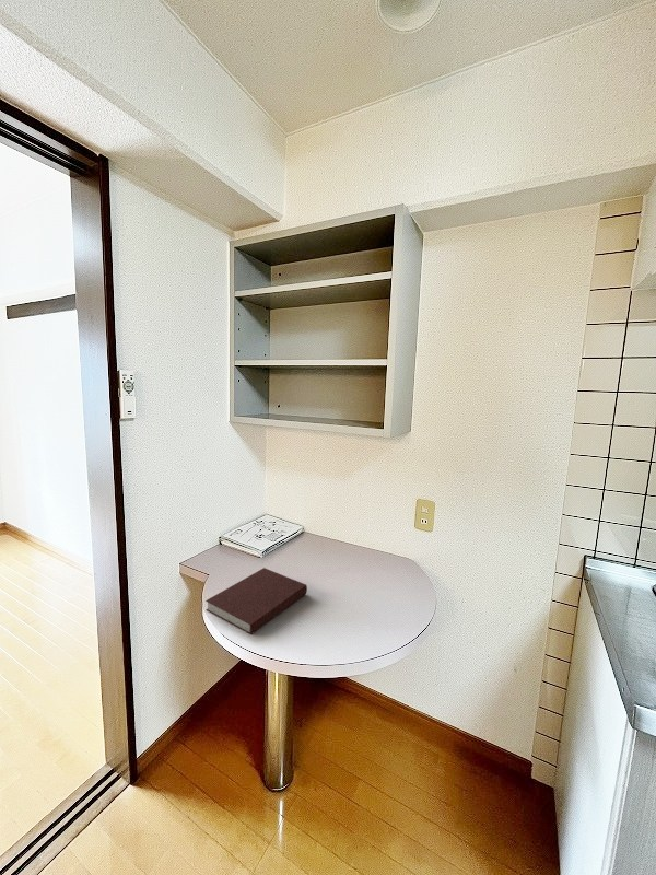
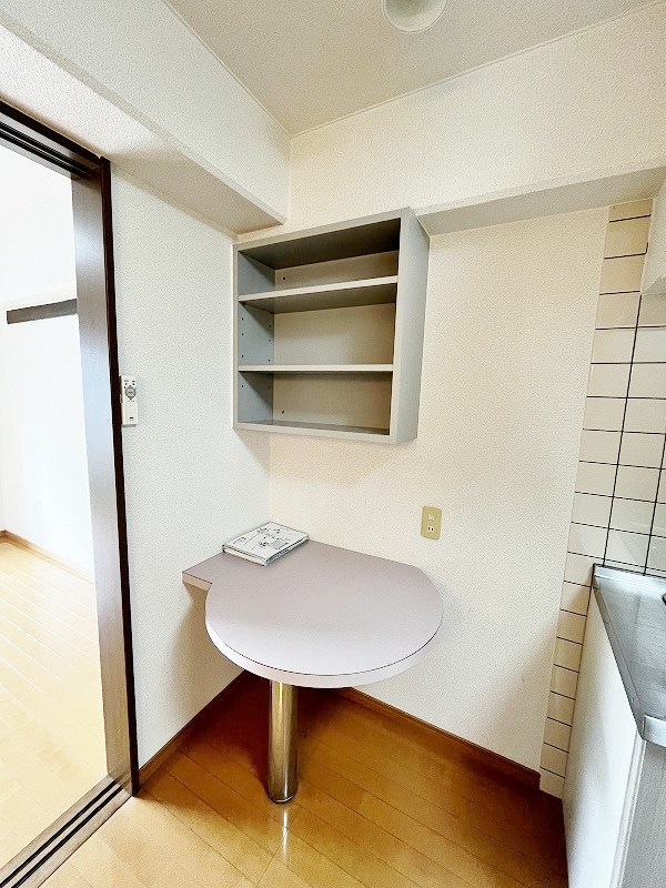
- notebook [204,567,308,635]
